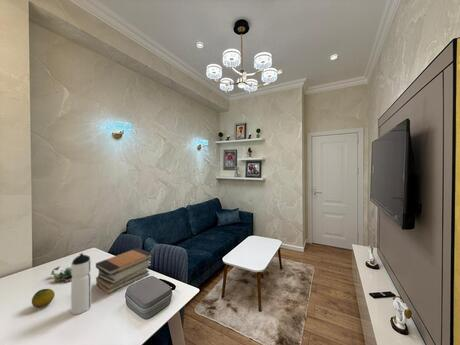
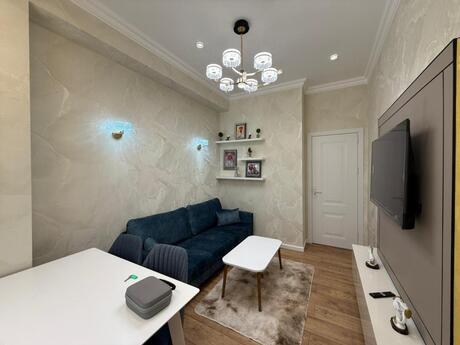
- water bottle [70,252,92,315]
- book stack [95,247,153,295]
- fruit [31,288,56,309]
- succulent plant [50,265,73,285]
